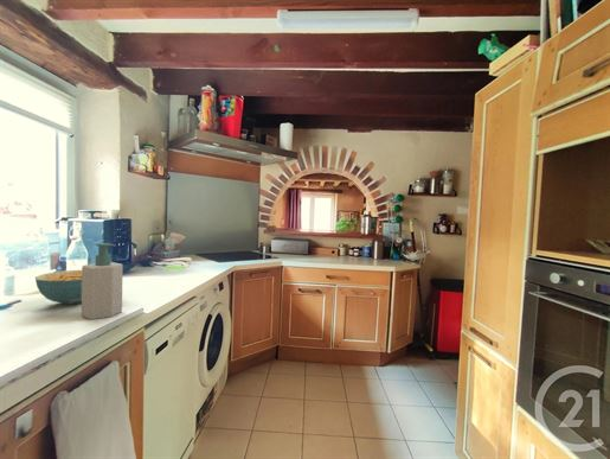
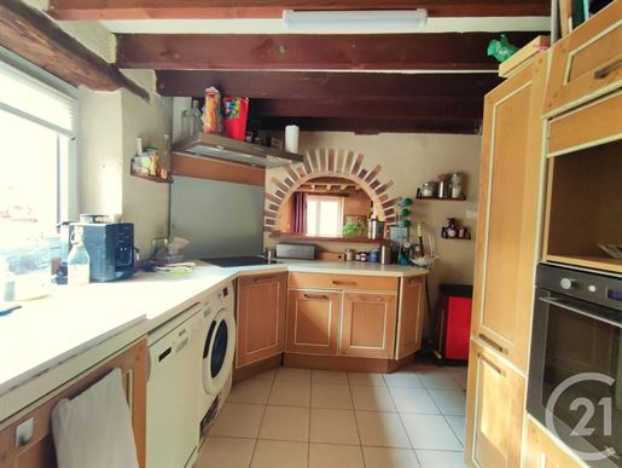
- cereal bowl [34,269,82,306]
- soap bottle [81,242,124,320]
